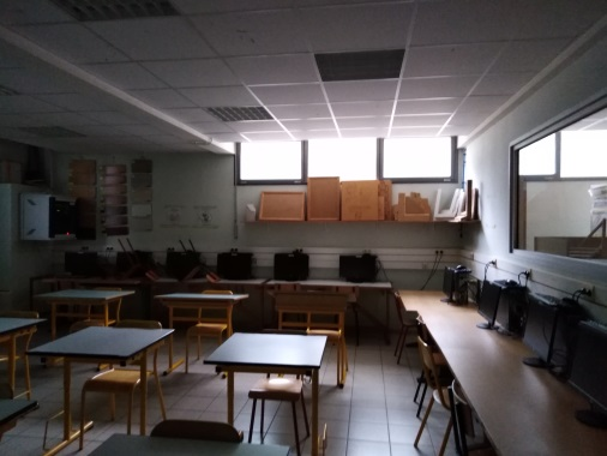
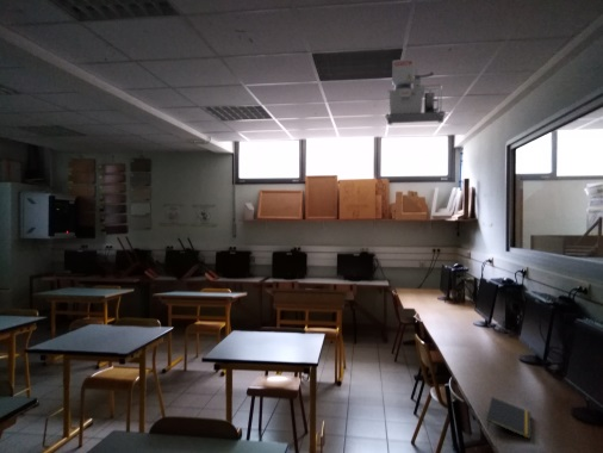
+ notepad [486,396,533,440]
+ projector [384,57,447,126]
